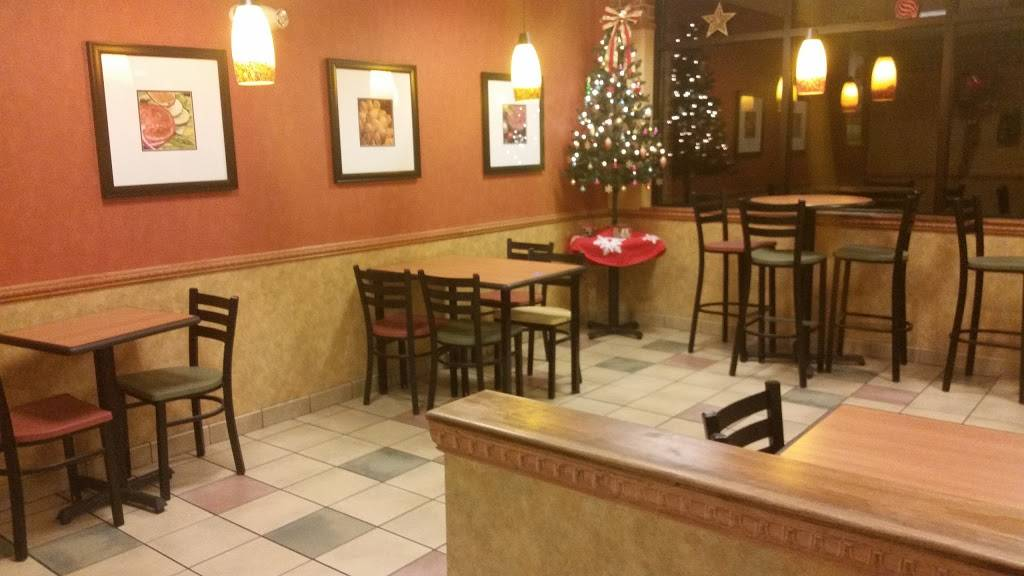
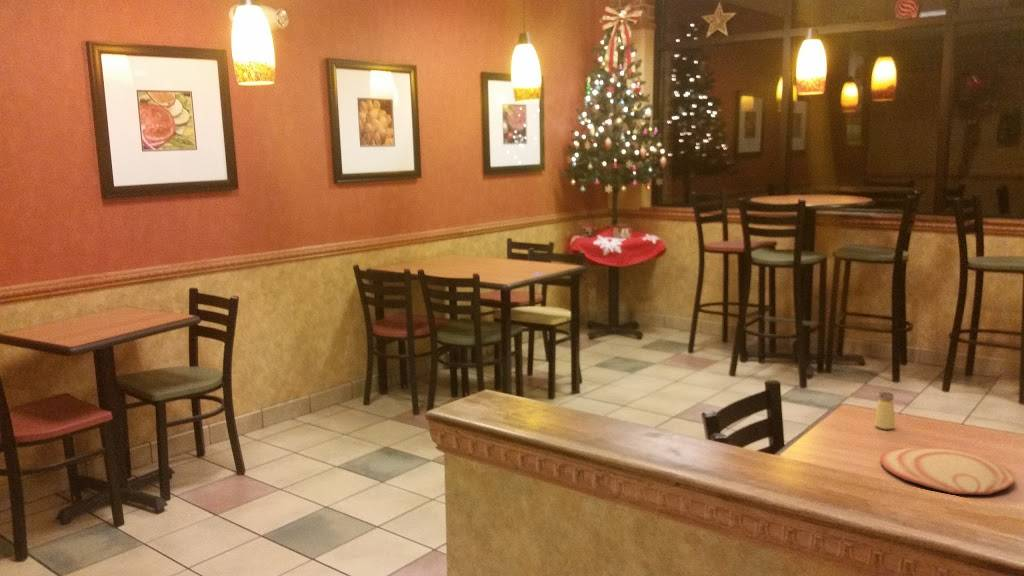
+ saltshaker [874,390,896,430]
+ plate [879,447,1016,496]
